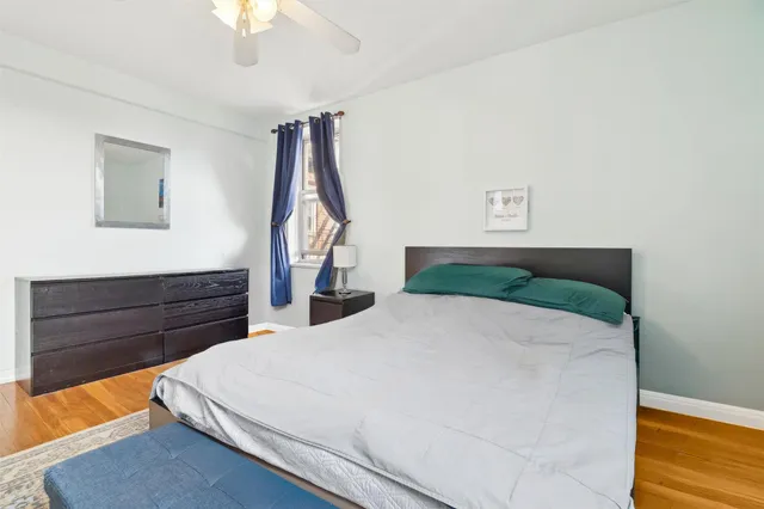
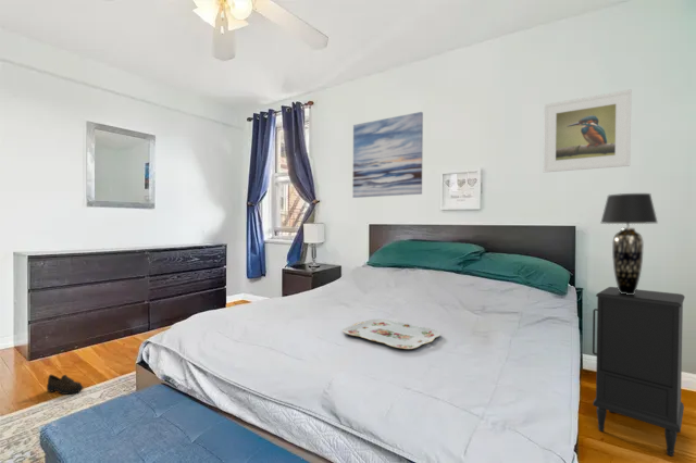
+ nightstand [592,286,686,458]
+ shoe [46,374,84,396]
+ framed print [542,88,632,174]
+ serving tray [341,317,442,350]
+ table lamp [600,192,659,295]
+ wall art [351,111,424,199]
